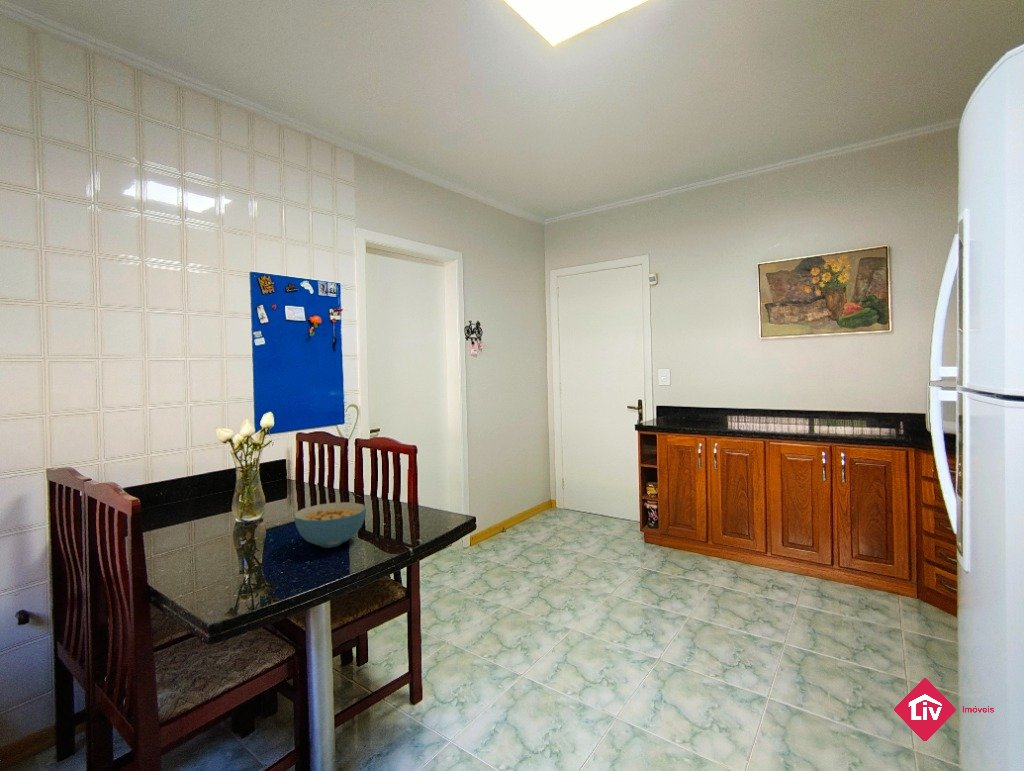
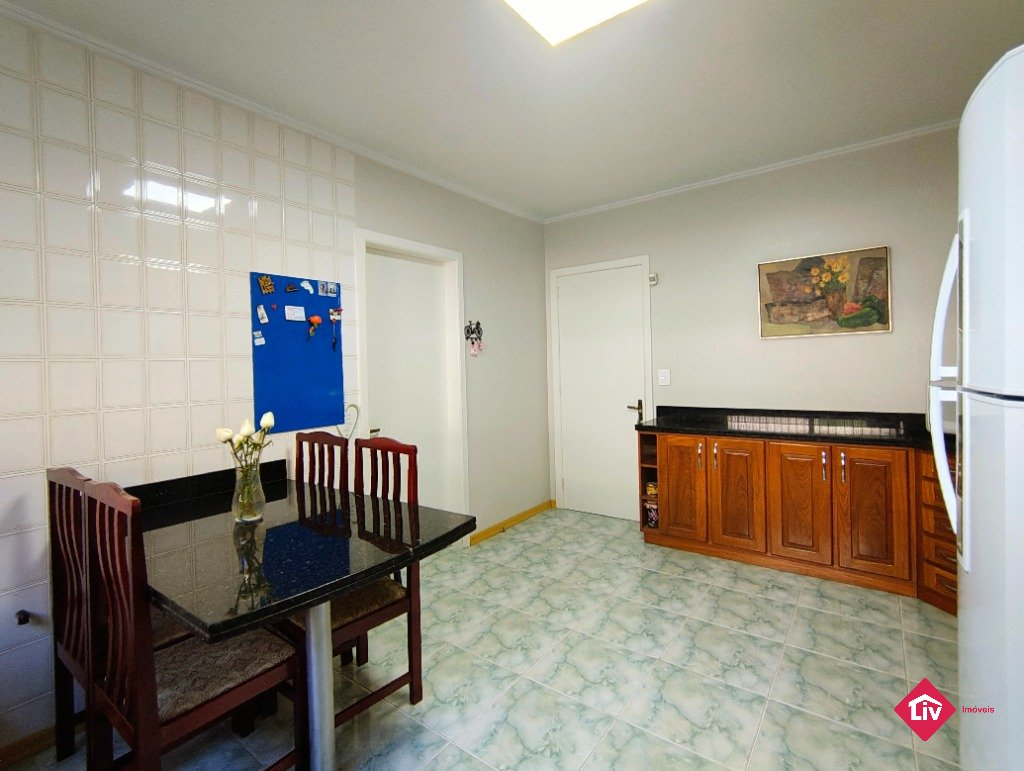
- cereal bowl [293,501,367,549]
